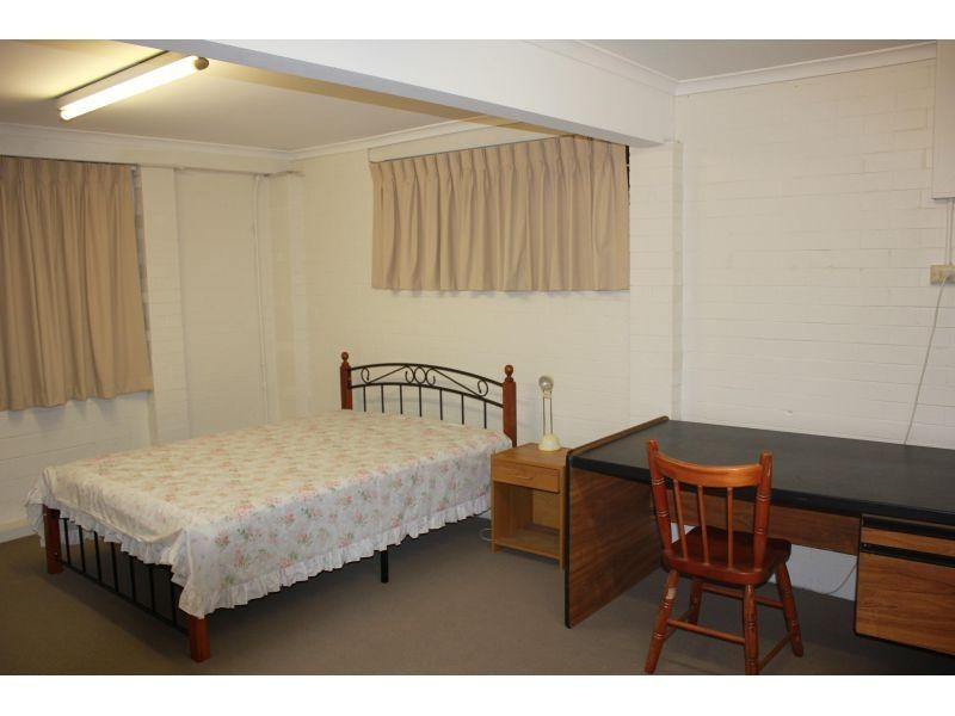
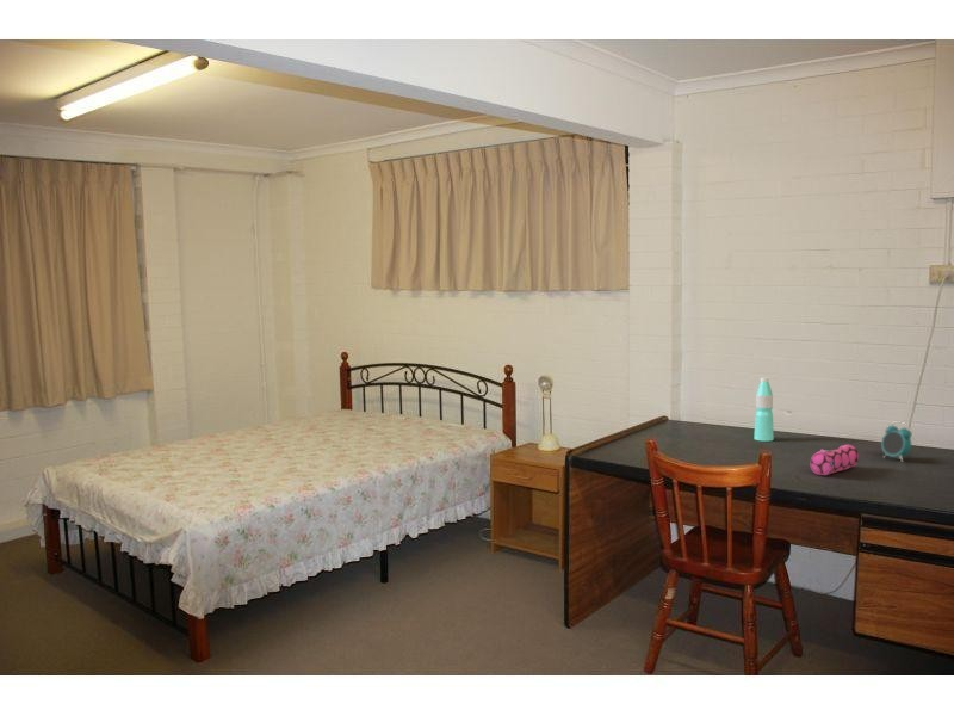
+ pencil case [809,443,860,476]
+ alarm clock [880,420,913,463]
+ water bottle [752,376,775,443]
